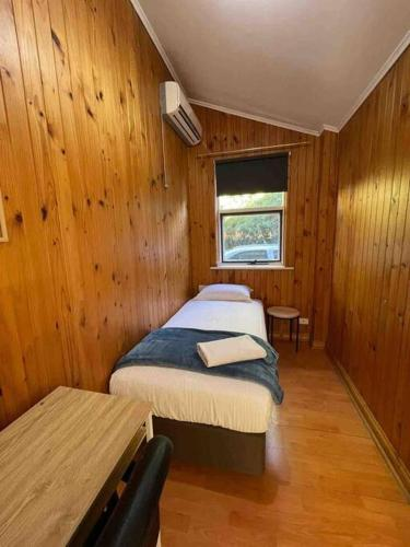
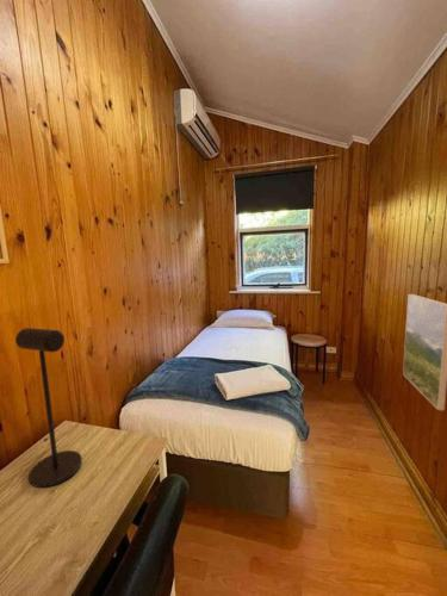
+ desk lamp [14,327,83,489]
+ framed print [402,293,447,411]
